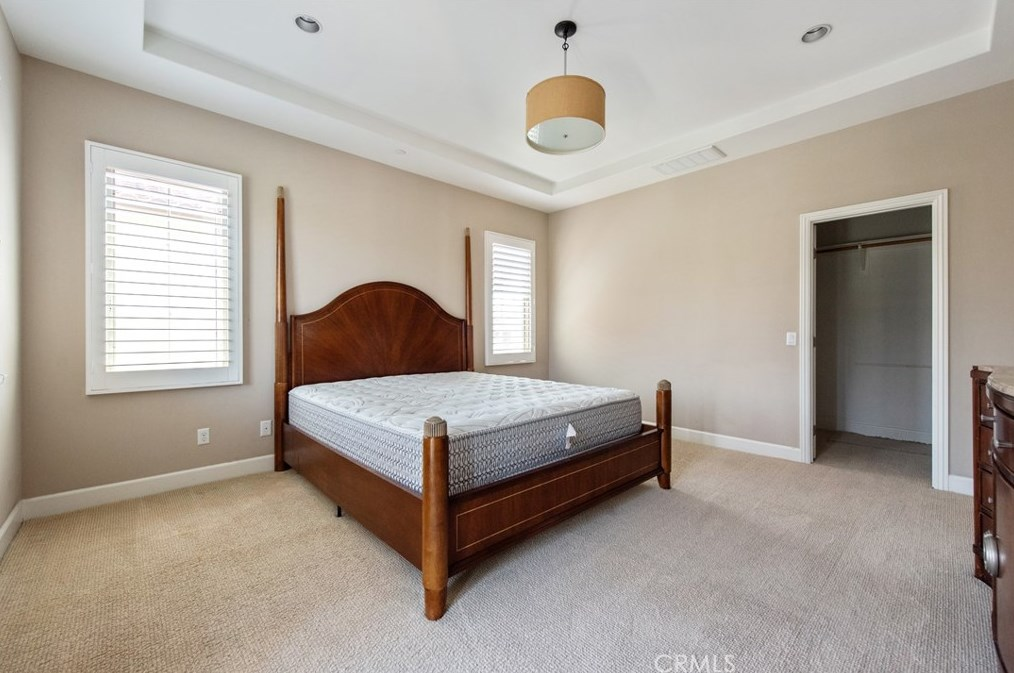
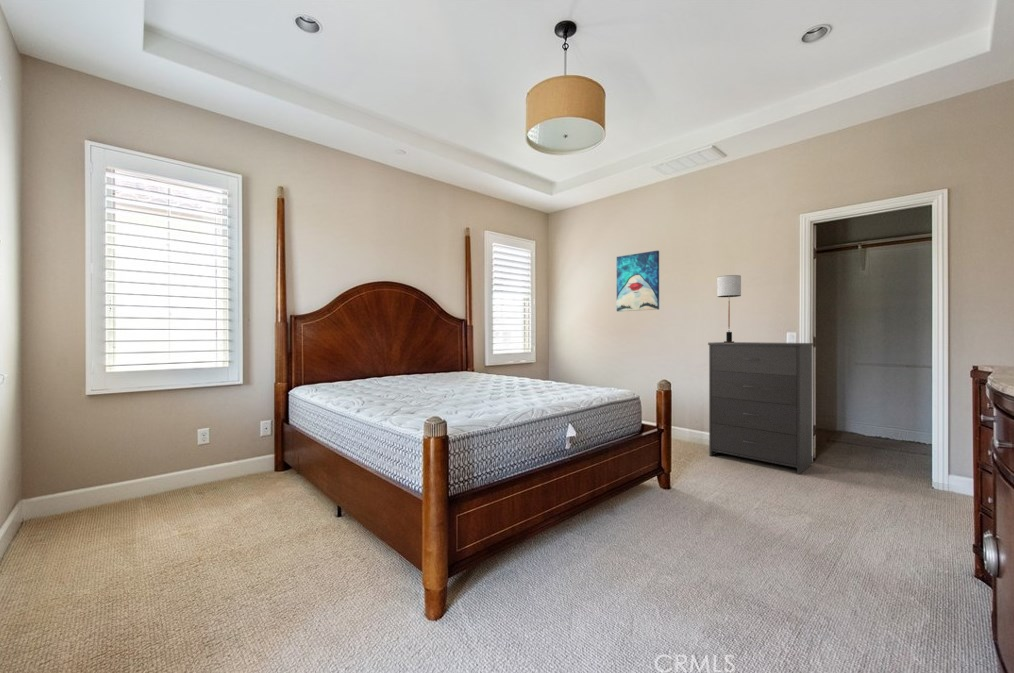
+ dresser [707,341,814,475]
+ wall art [616,249,660,312]
+ table lamp [716,274,742,343]
